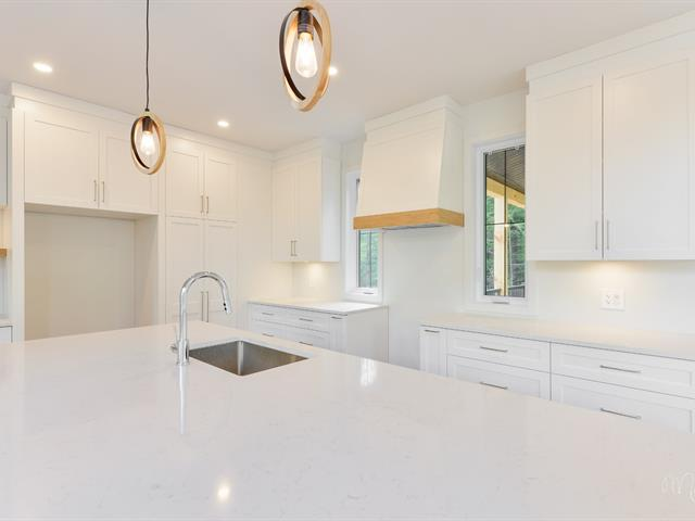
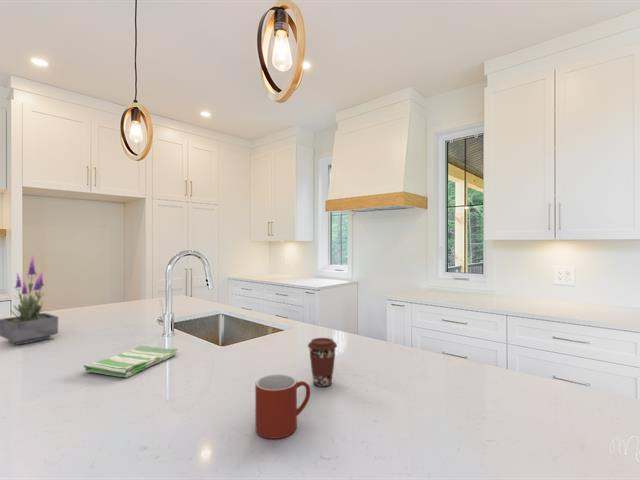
+ coffee cup [307,337,338,388]
+ mug [254,373,311,440]
+ dish towel [82,345,179,378]
+ potted plant [0,254,59,346]
